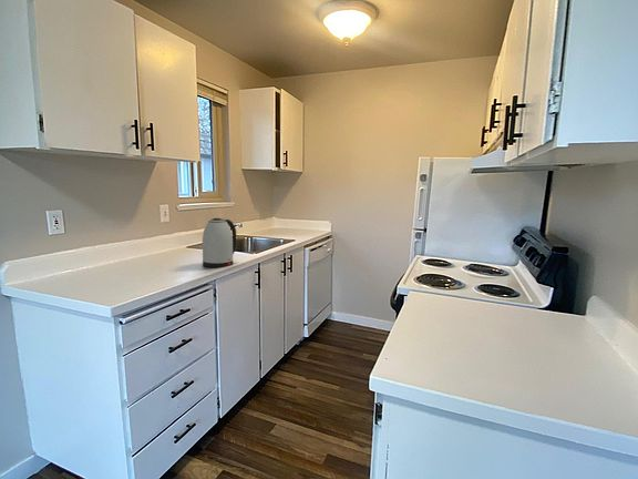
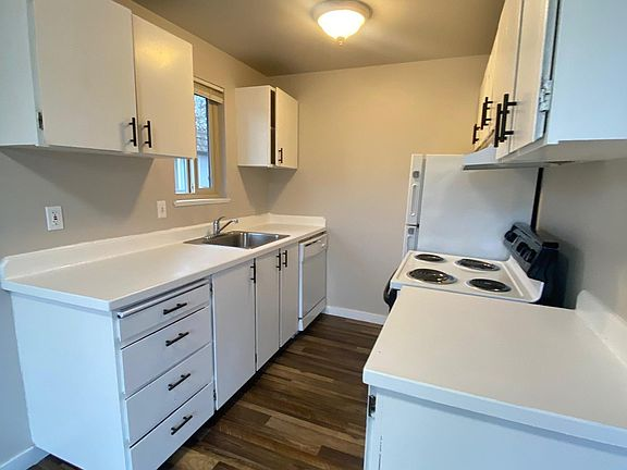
- kettle [202,217,237,268]
